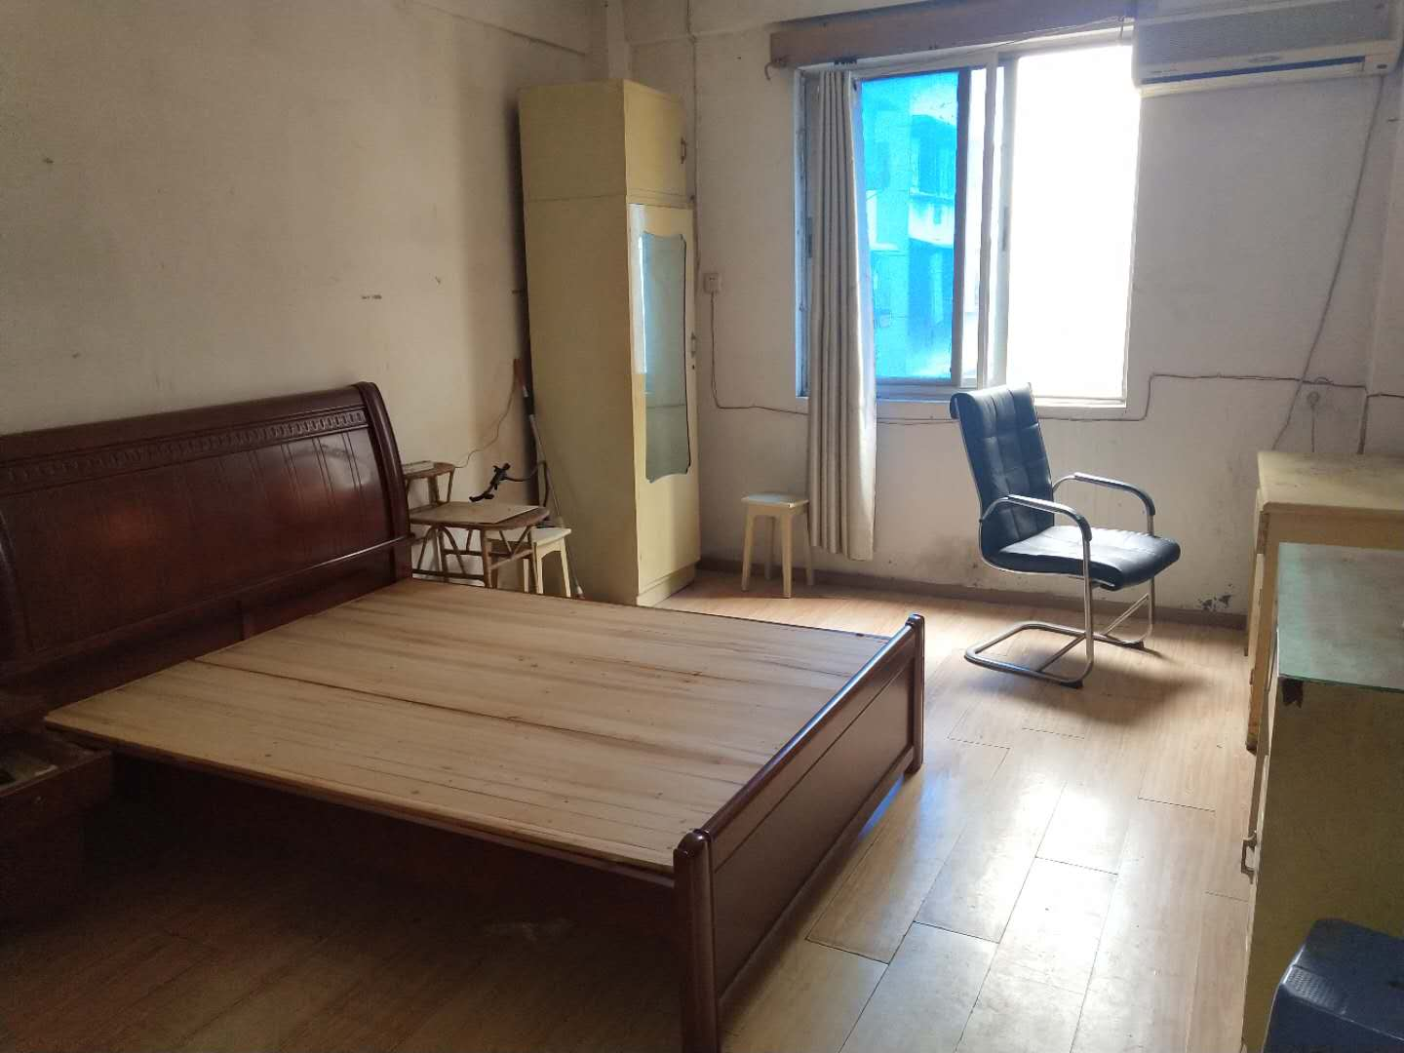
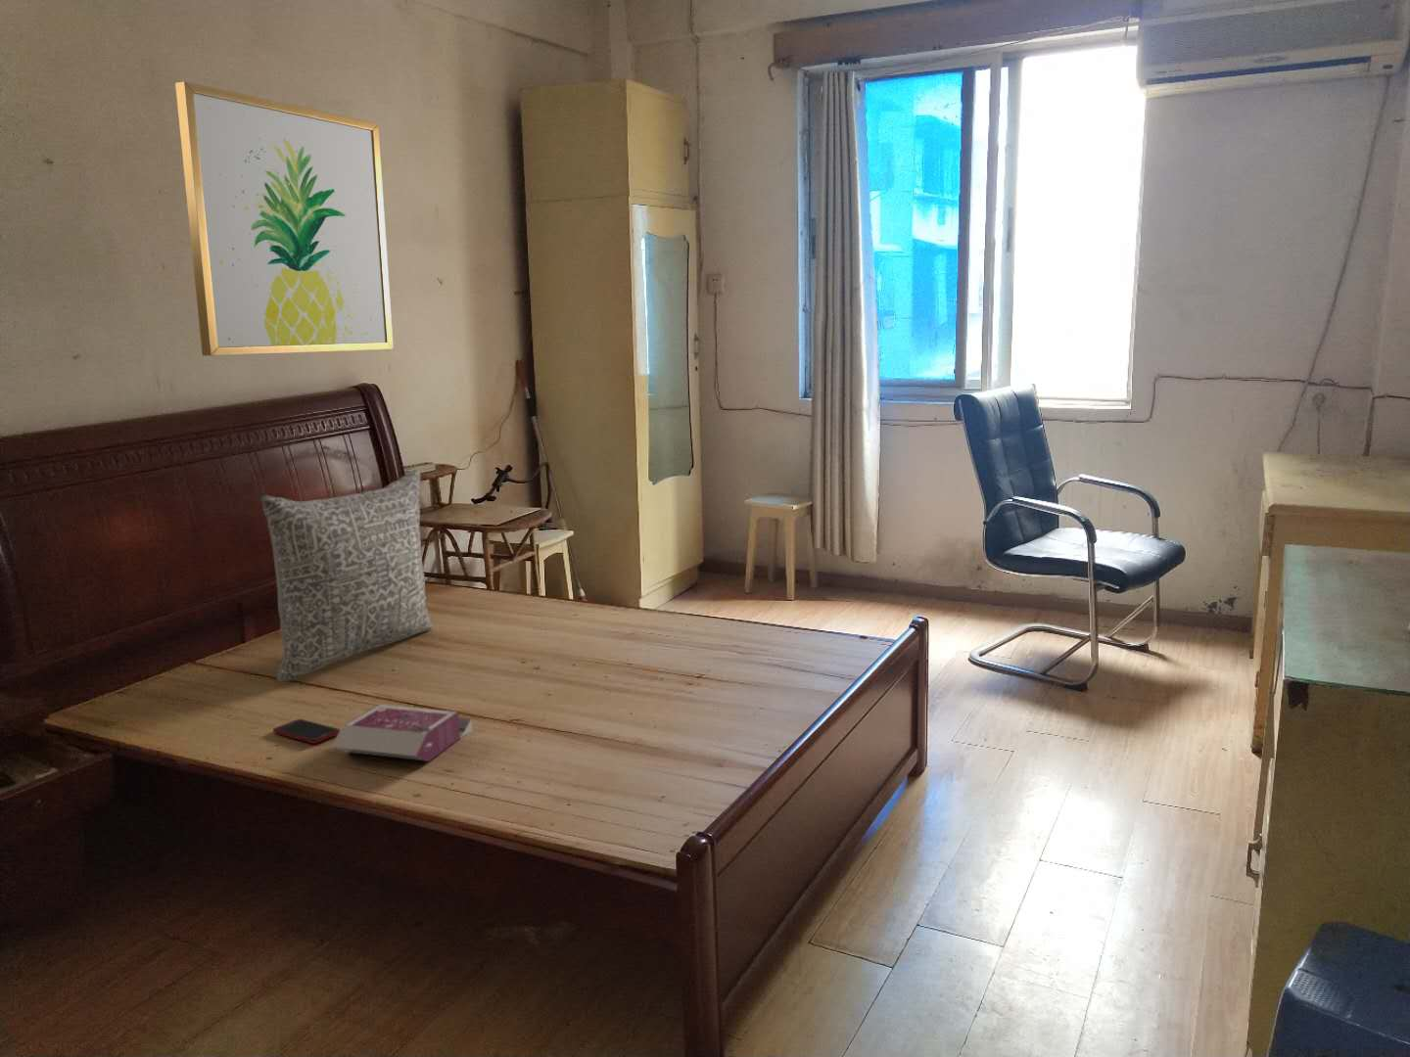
+ book [330,704,473,763]
+ pillow [261,469,434,682]
+ wall art [174,80,394,356]
+ cell phone [272,718,341,745]
